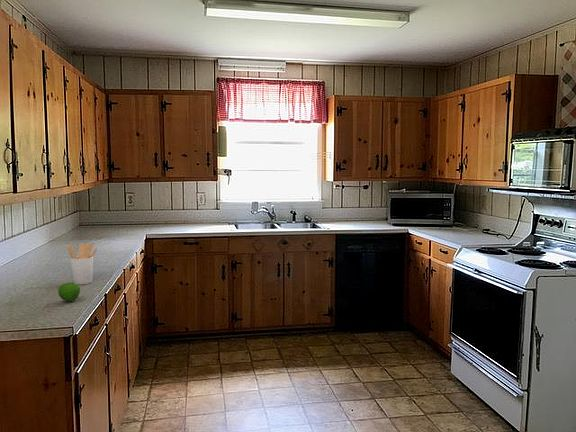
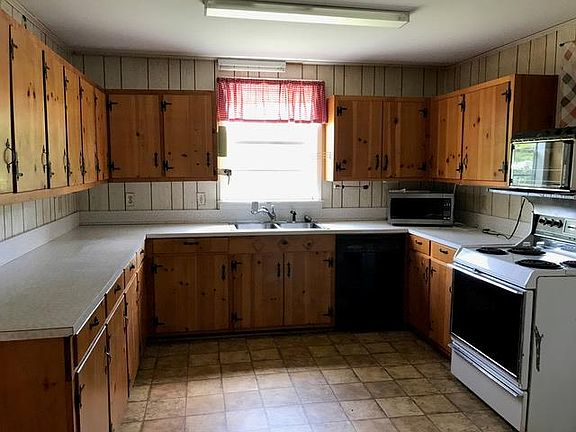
- apple [57,282,81,303]
- utensil holder [67,242,98,285]
